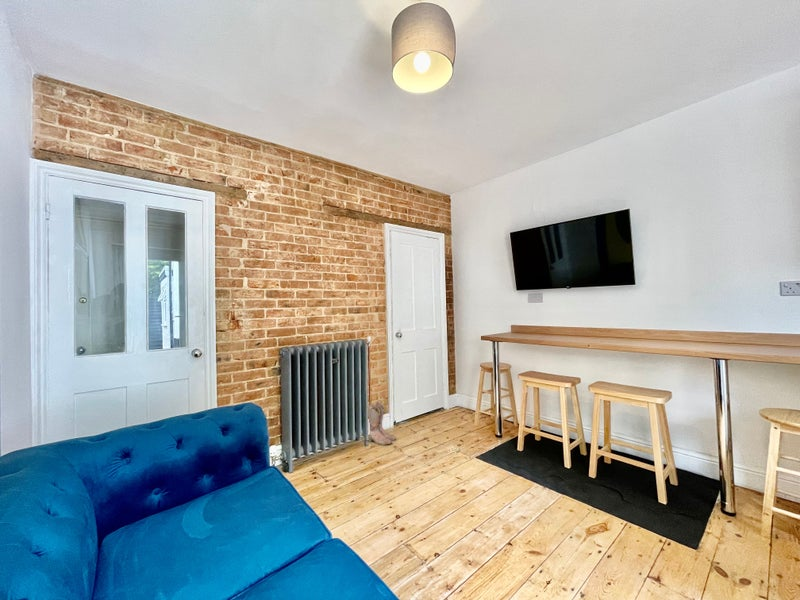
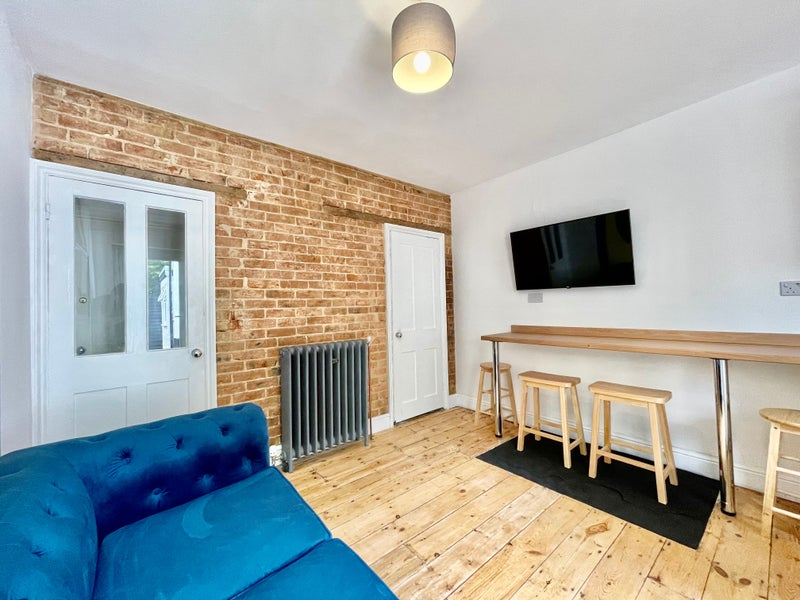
- boots [367,400,397,446]
